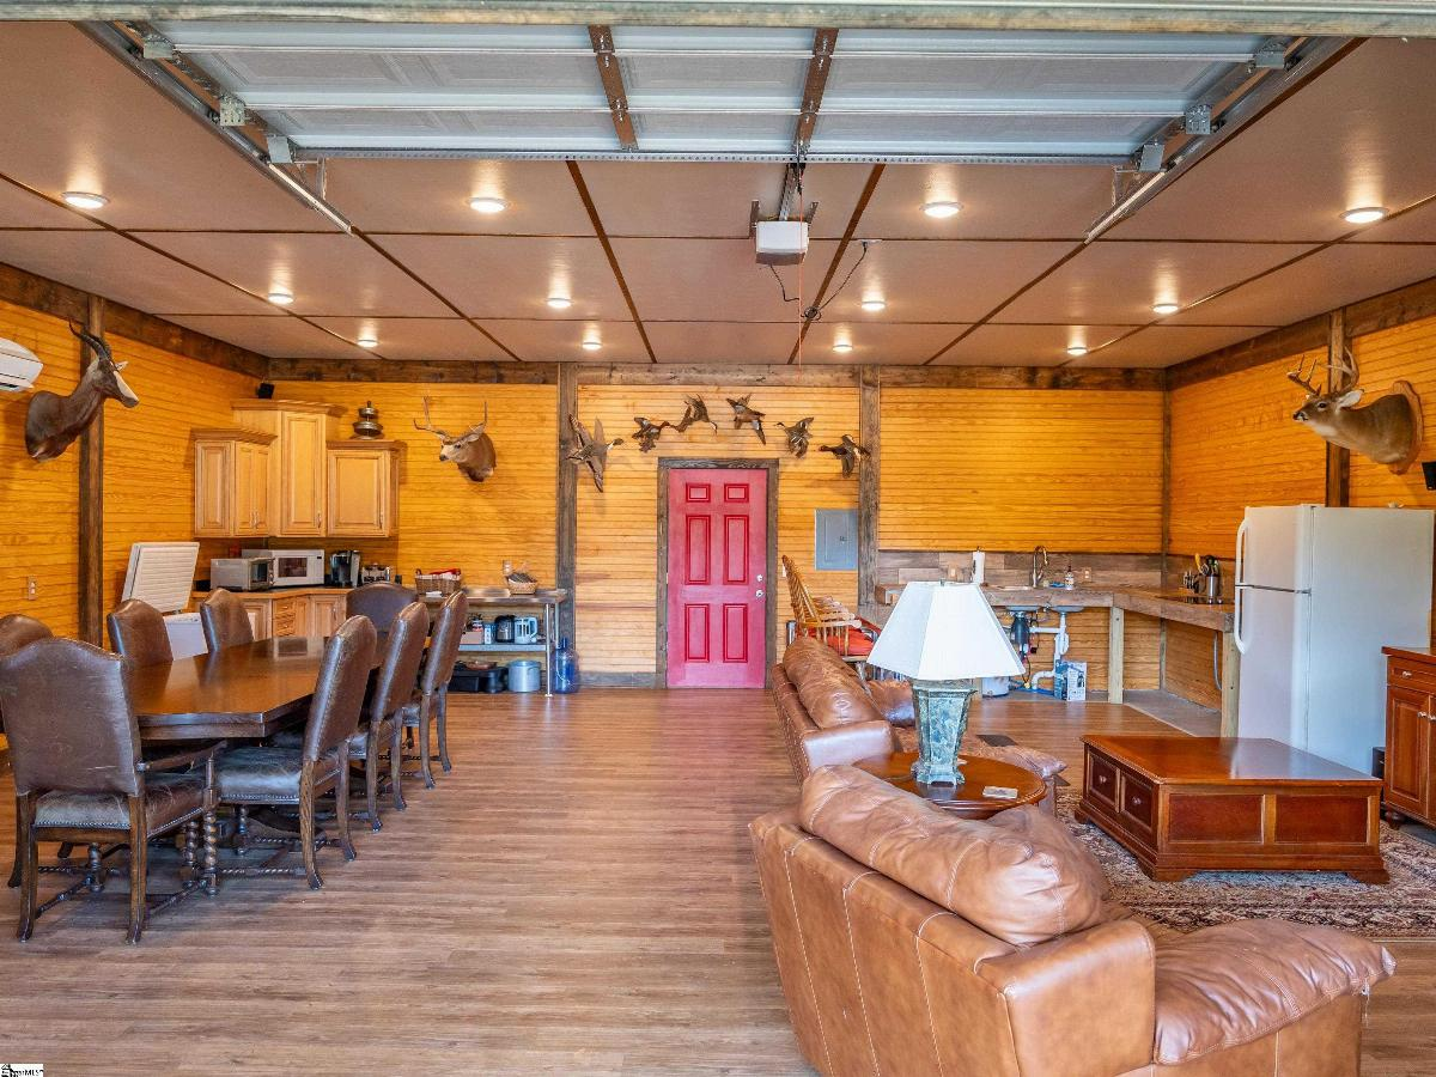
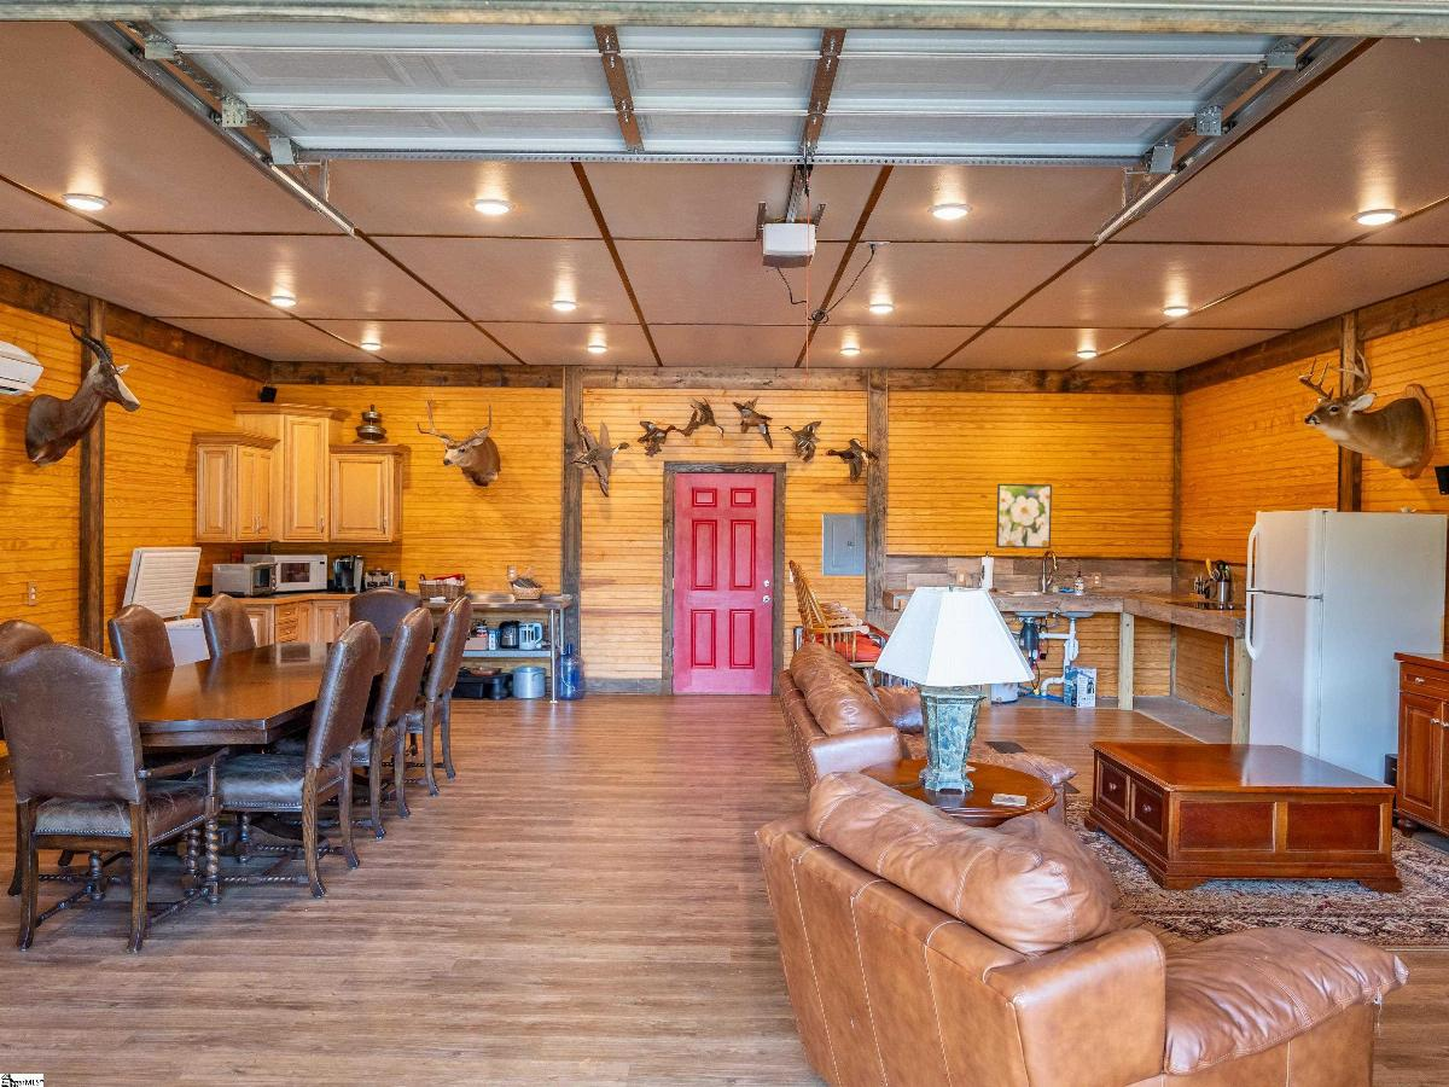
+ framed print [995,483,1053,550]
